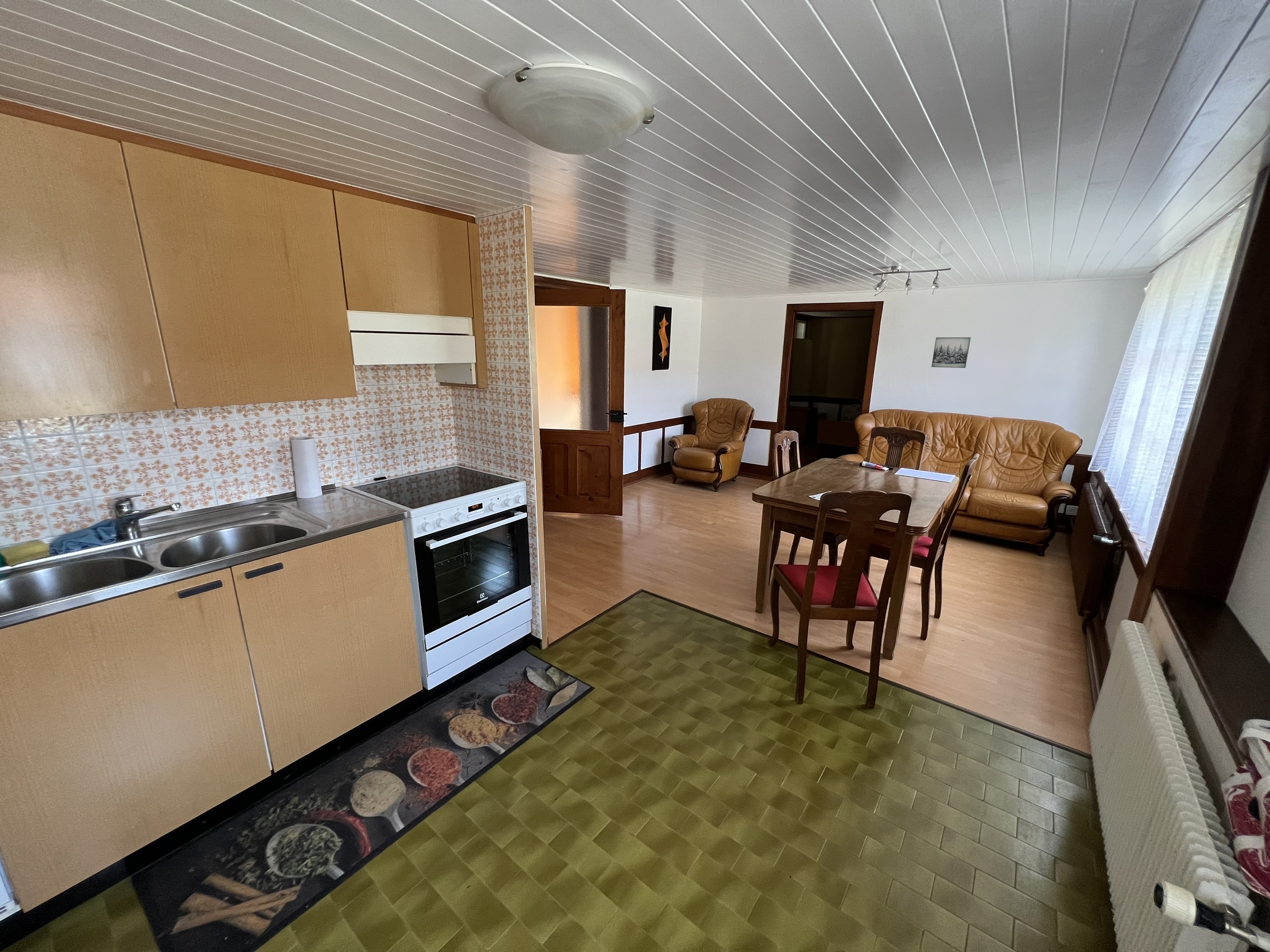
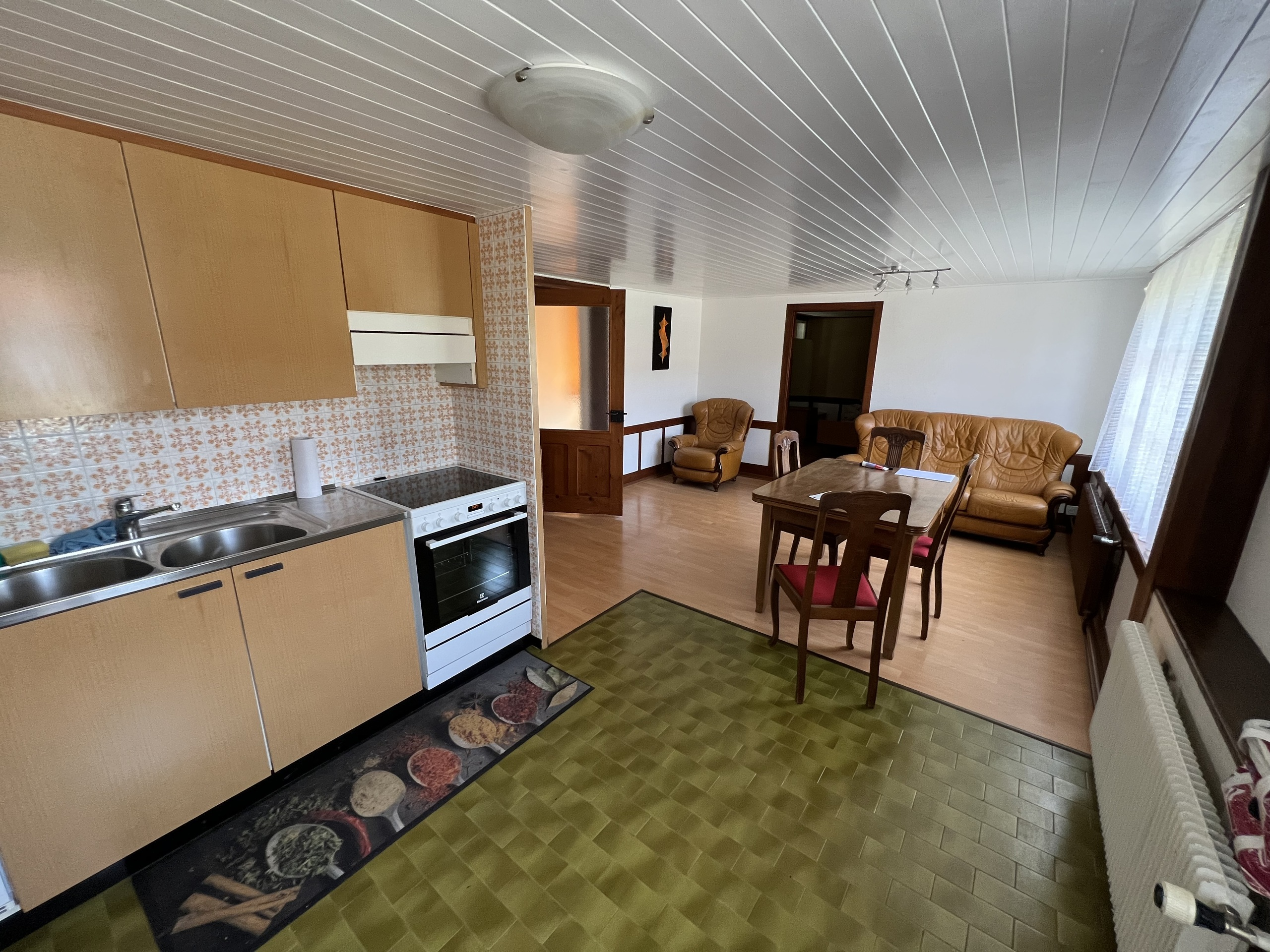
- wall art [931,337,971,368]
